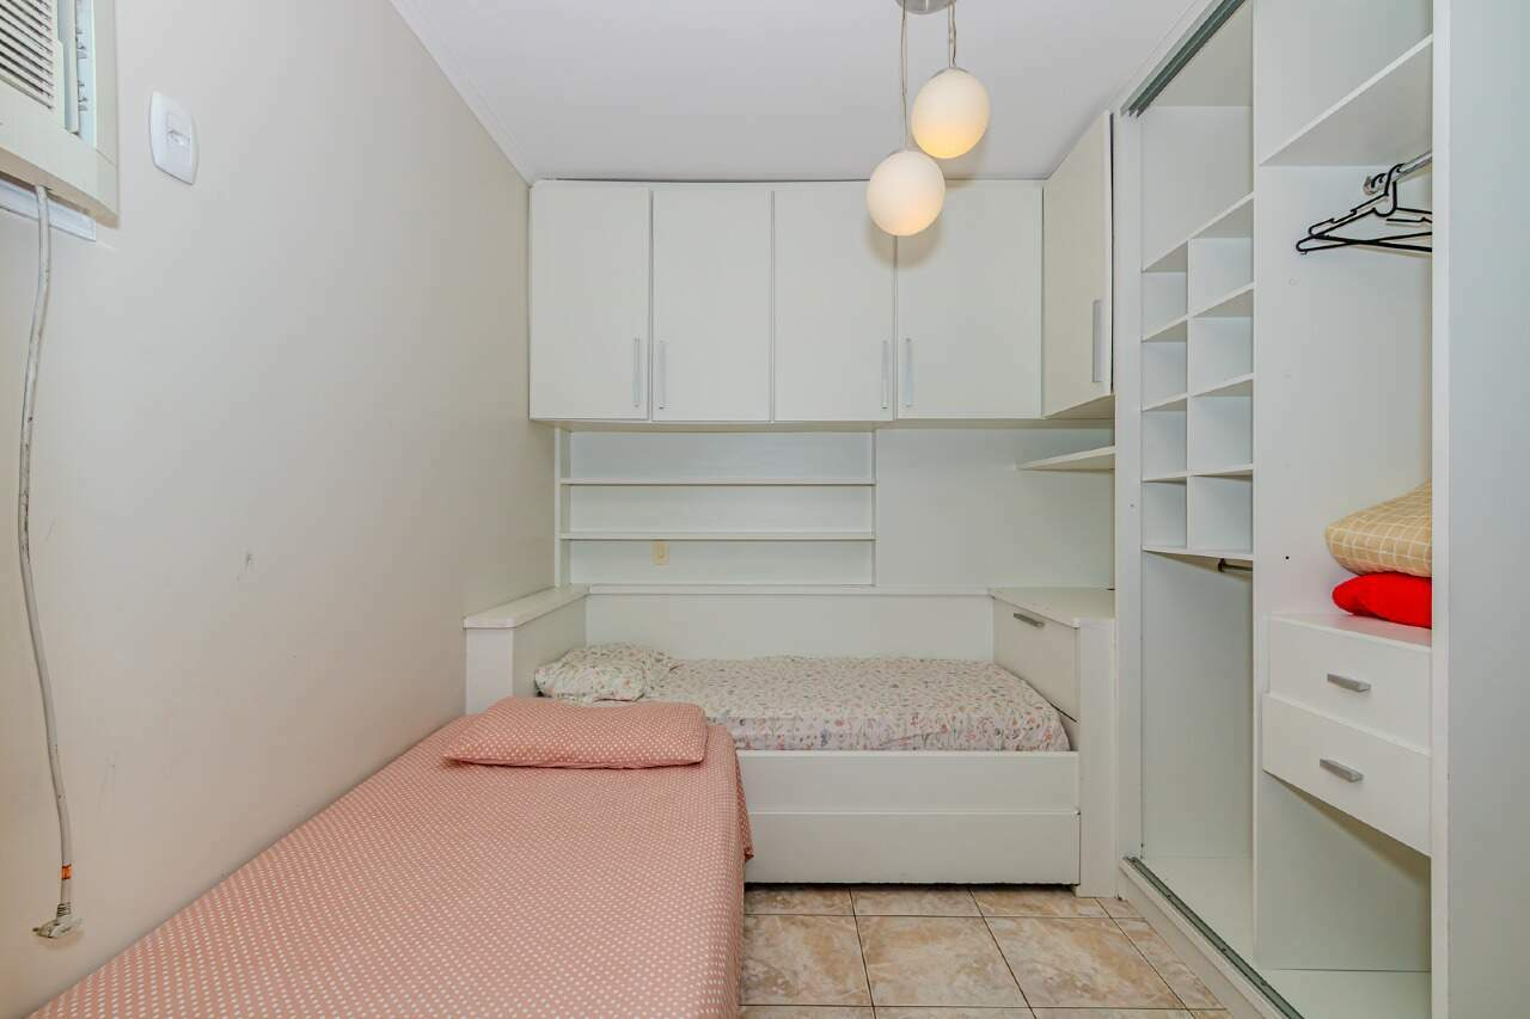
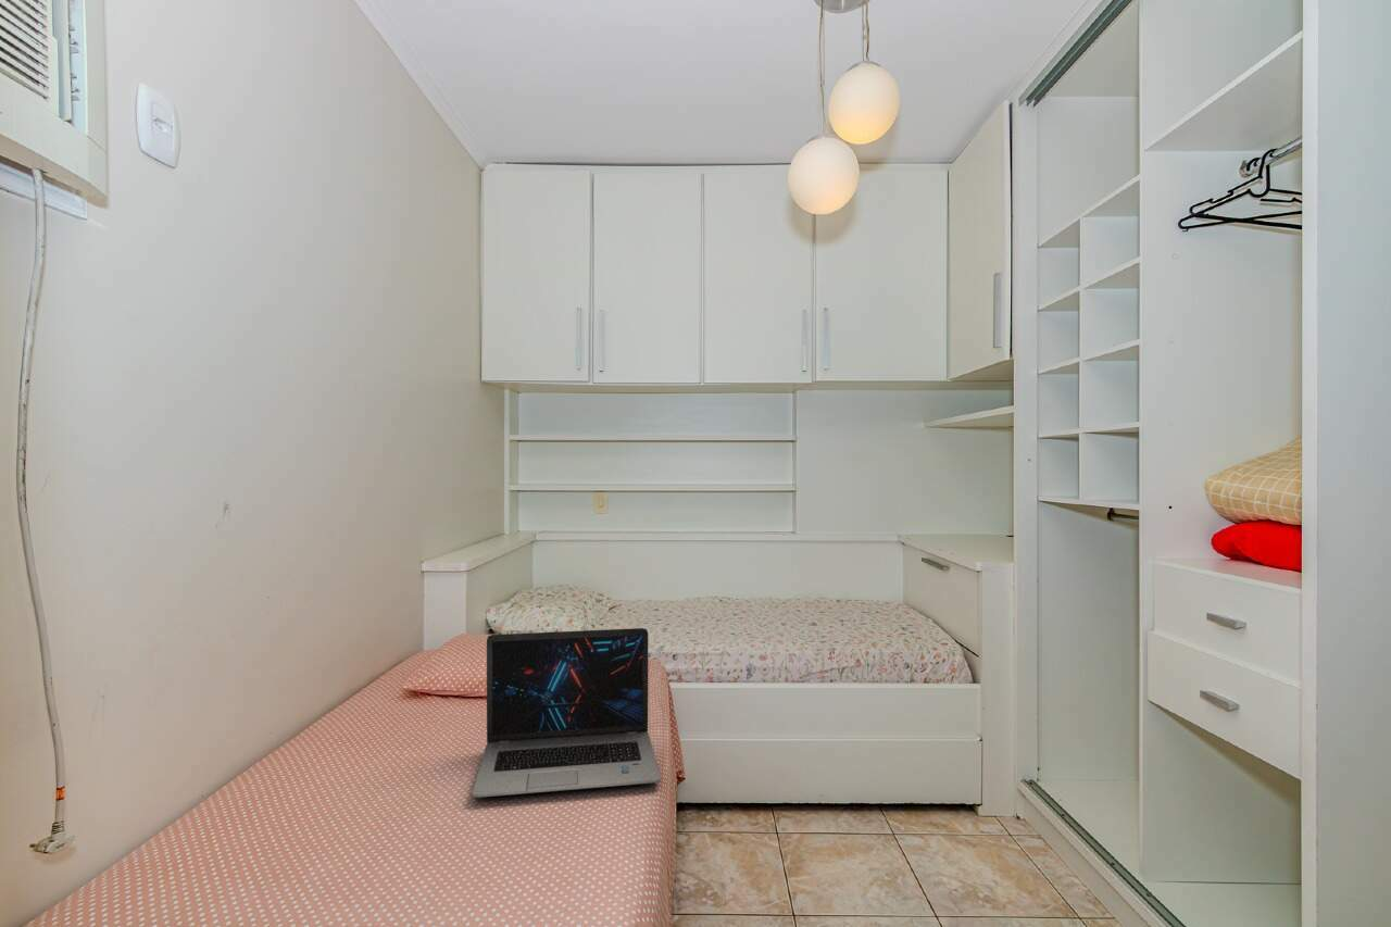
+ laptop [471,627,662,799]
